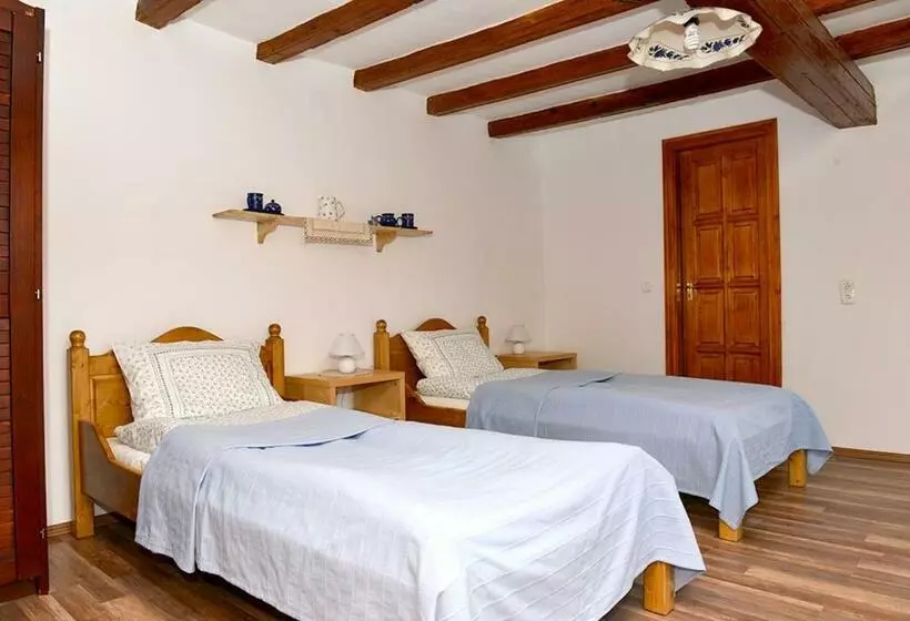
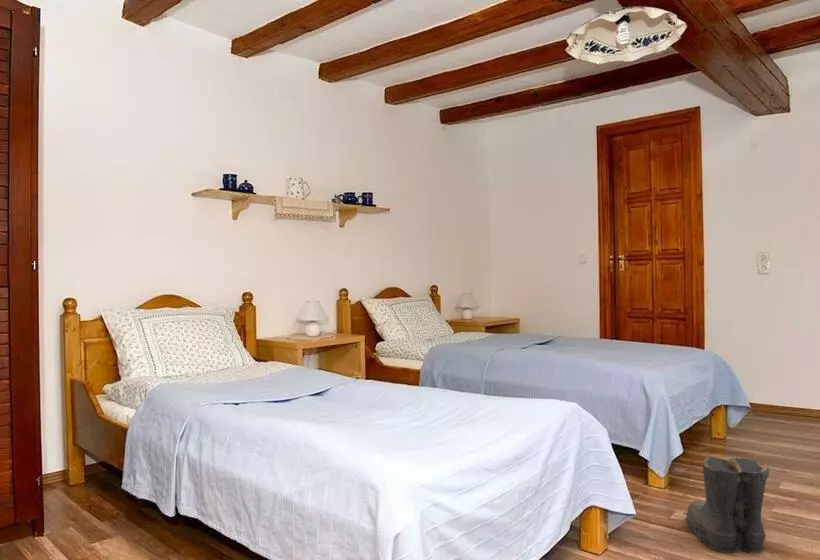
+ boots [682,455,770,555]
